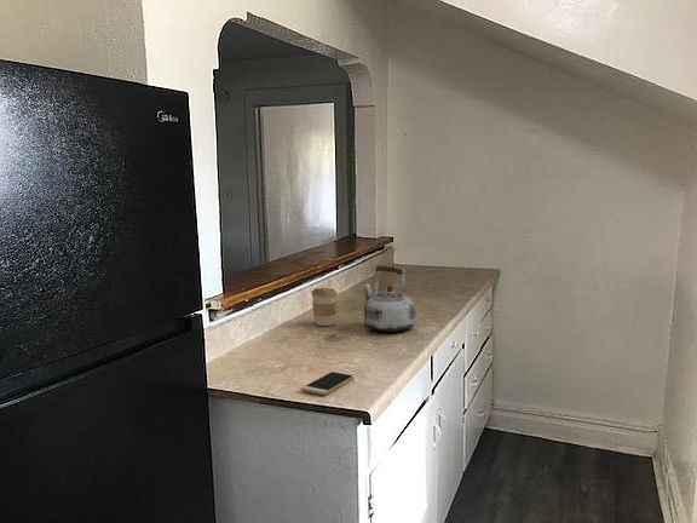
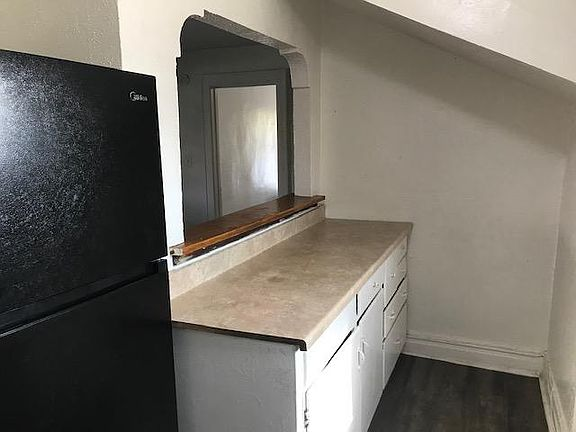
- smartphone [300,370,355,396]
- kettle [362,263,416,333]
- coffee cup [310,287,339,327]
